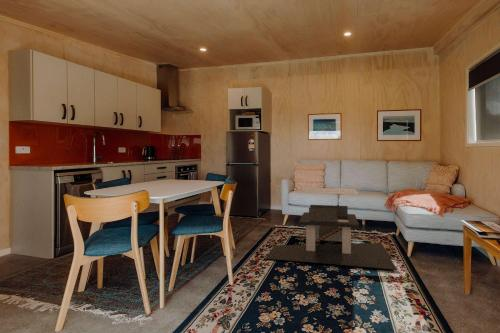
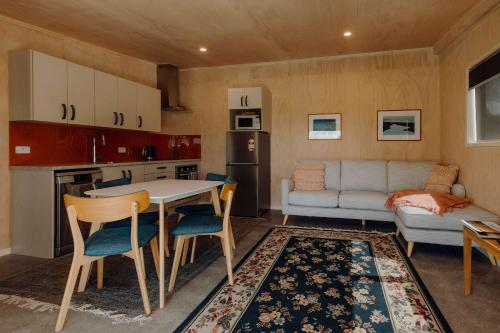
- coffee table [265,187,397,270]
